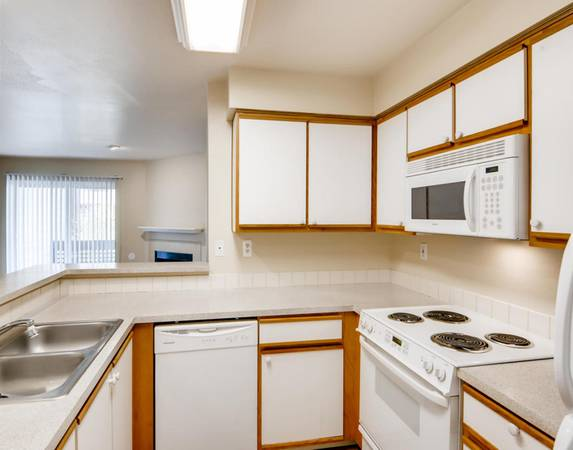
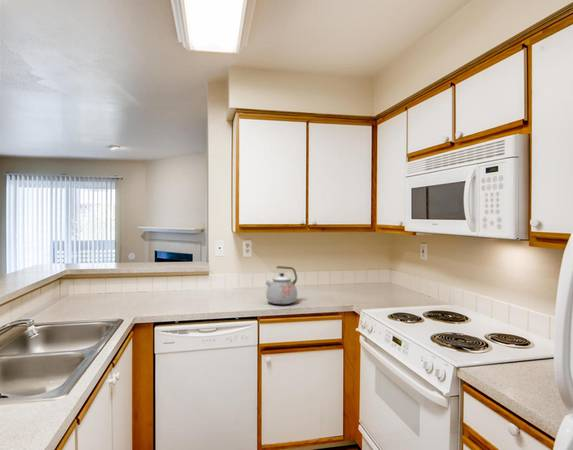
+ kettle [264,265,298,305]
